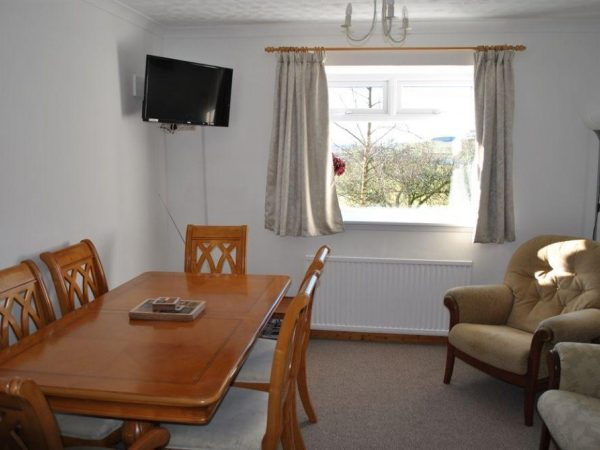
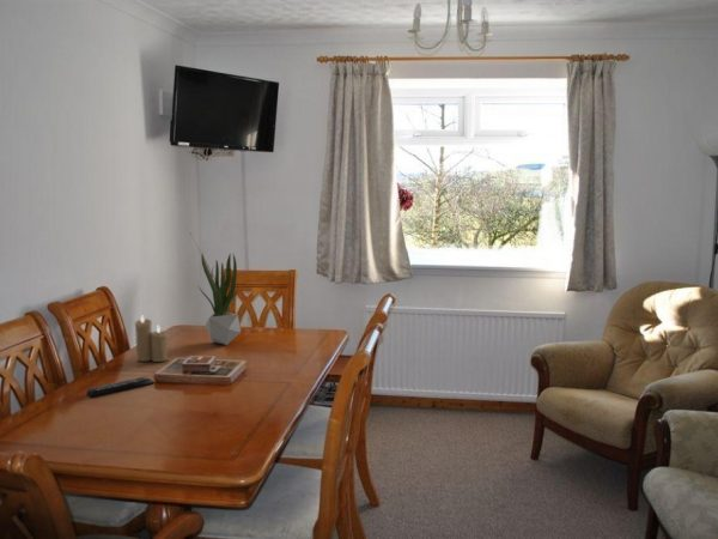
+ remote control [85,376,156,399]
+ candle [134,314,169,363]
+ potted plant [197,252,243,346]
